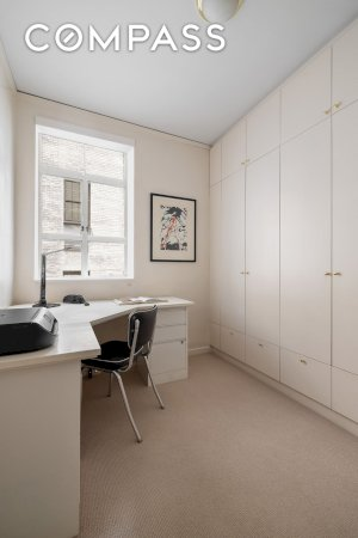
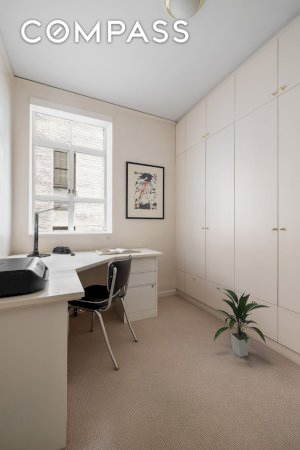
+ indoor plant [213,287,270,358]
